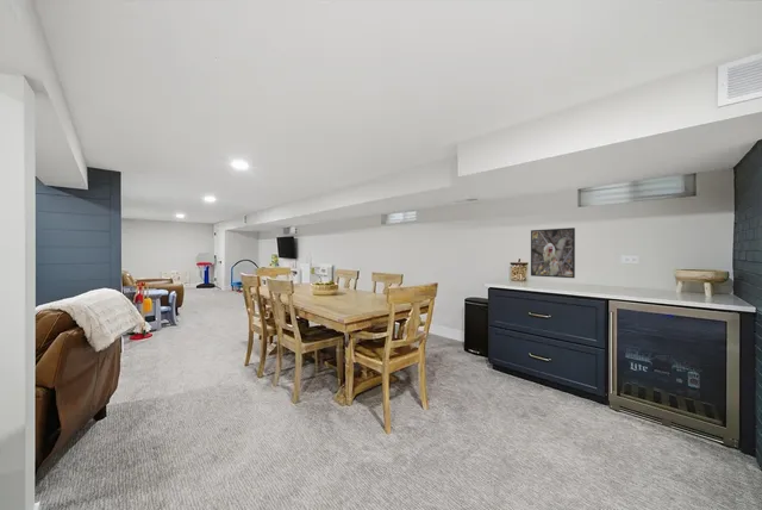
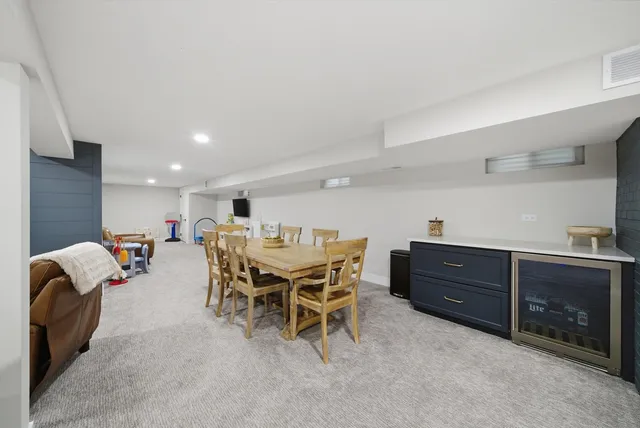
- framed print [530,226,576,279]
